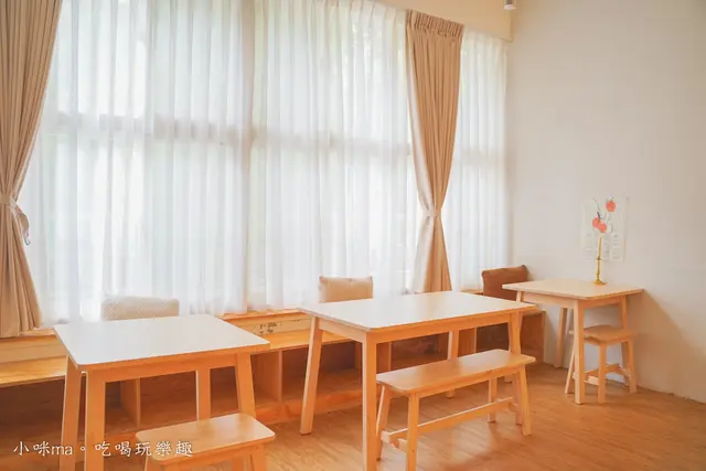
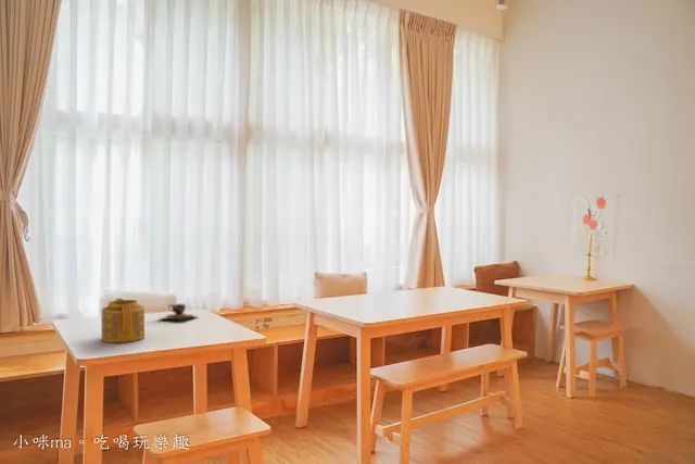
+ teapot [101,298,146,343]
+ teacup [160,302,197,322]
